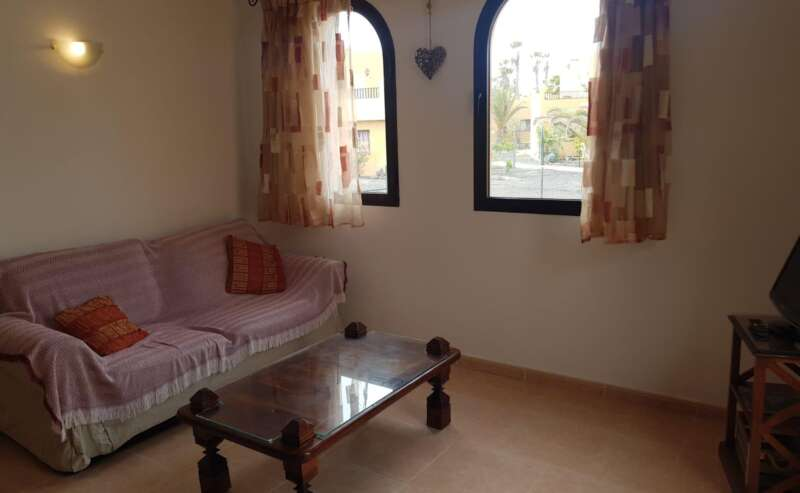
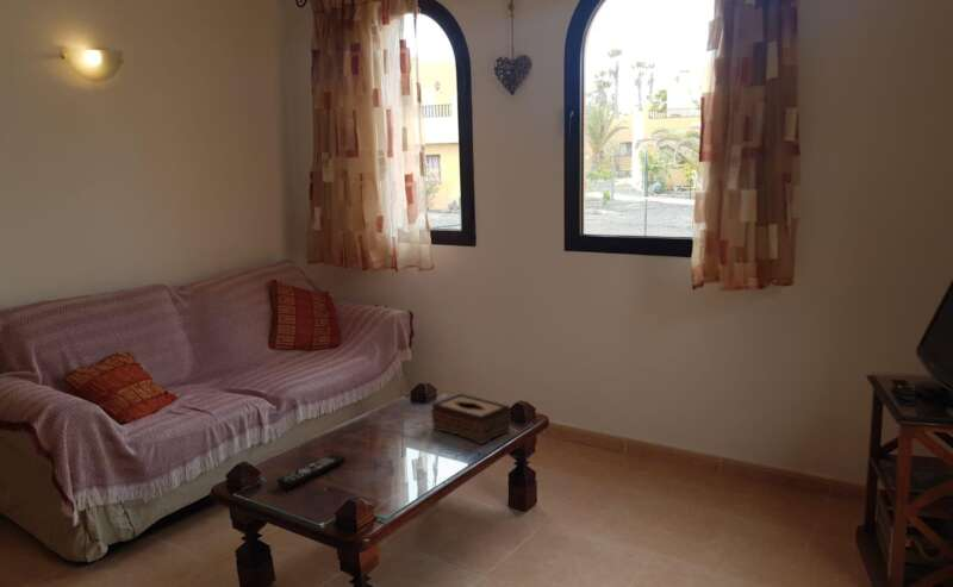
+ remote control [275,452,347,489]
+ tissue box [430,393,512,445]
